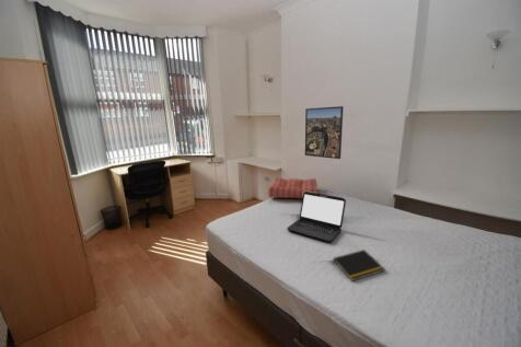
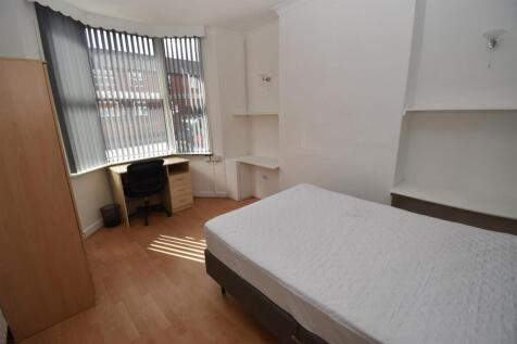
- notepad [332,248,386,282]
- seat cushion [267,176,319,200]
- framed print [304,105,344,160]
- laptop [287,192,347,244]
